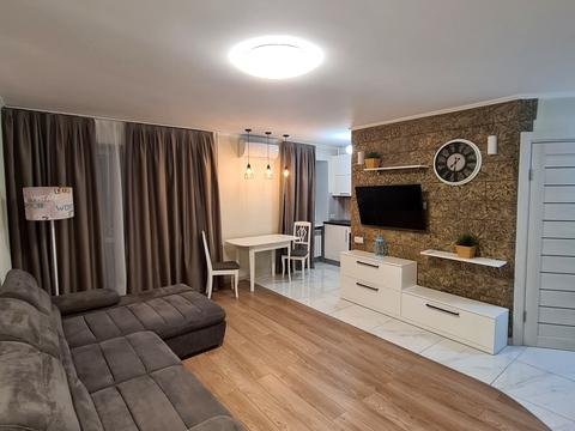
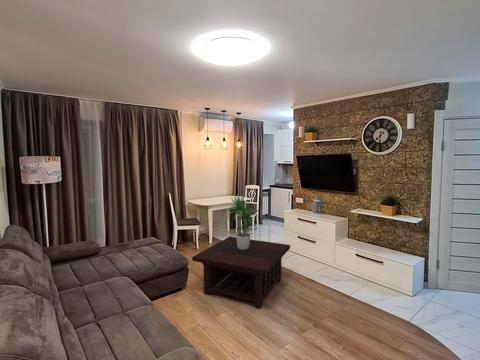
+ coffee table [191,236,291,309]
+ potted plant [225,193,259,250]
